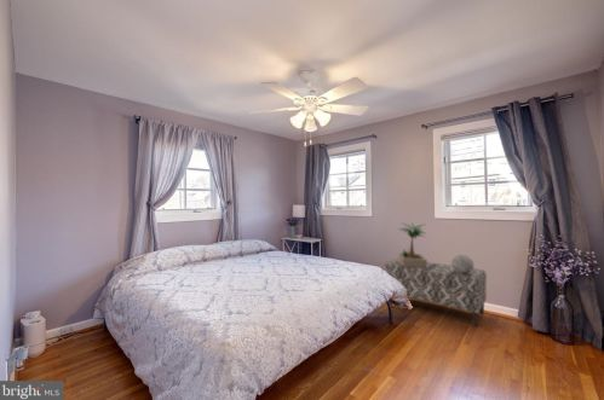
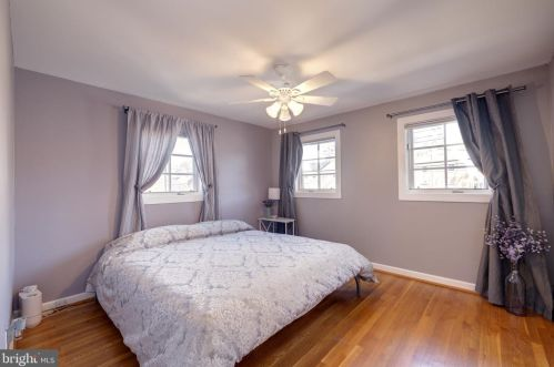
- potted plant [397,221,428,268]
- bench [381,257,488,327]
- decorative sphere [450,254,474,274]
